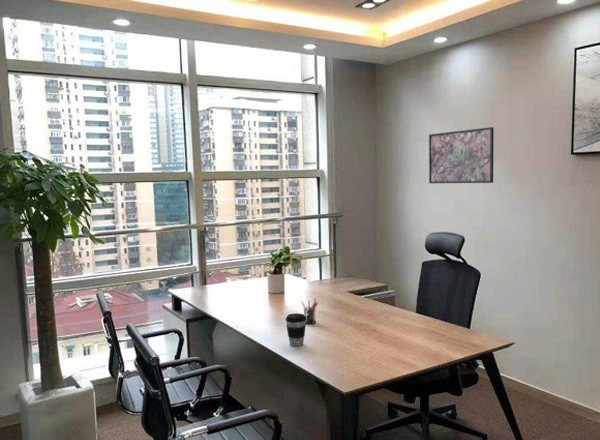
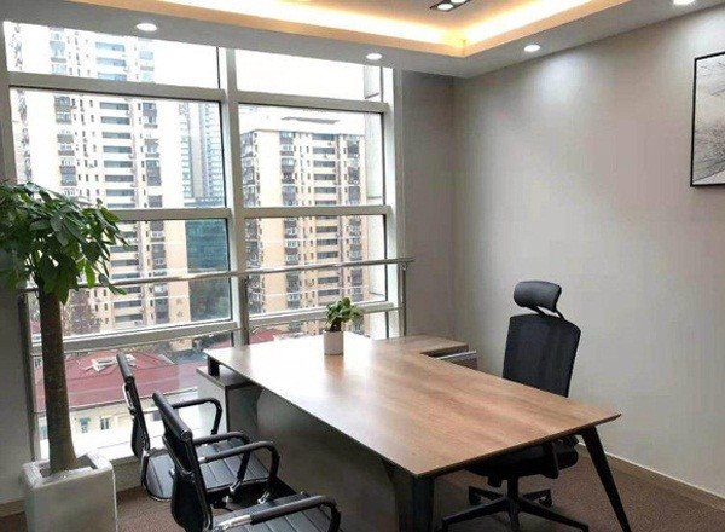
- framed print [428,126,495,184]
- coffee cup [285,312,307,347]
- pen holder [300,298,319,325]
